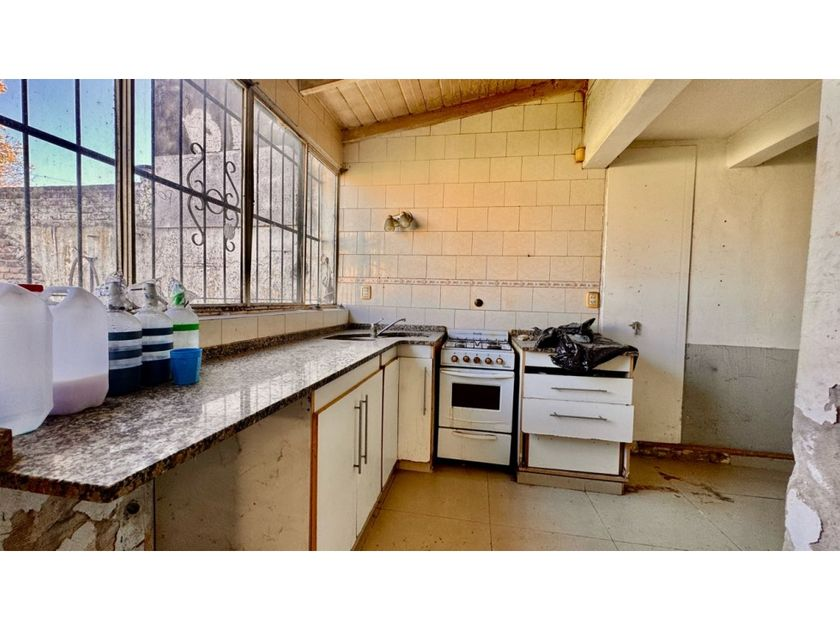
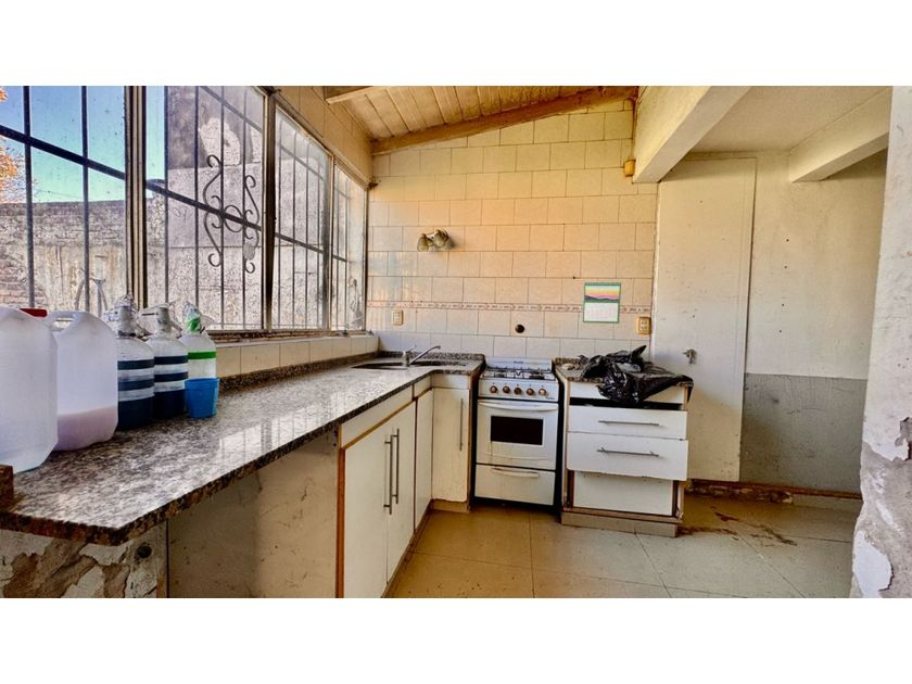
+ calendar [581,280,622,325]
